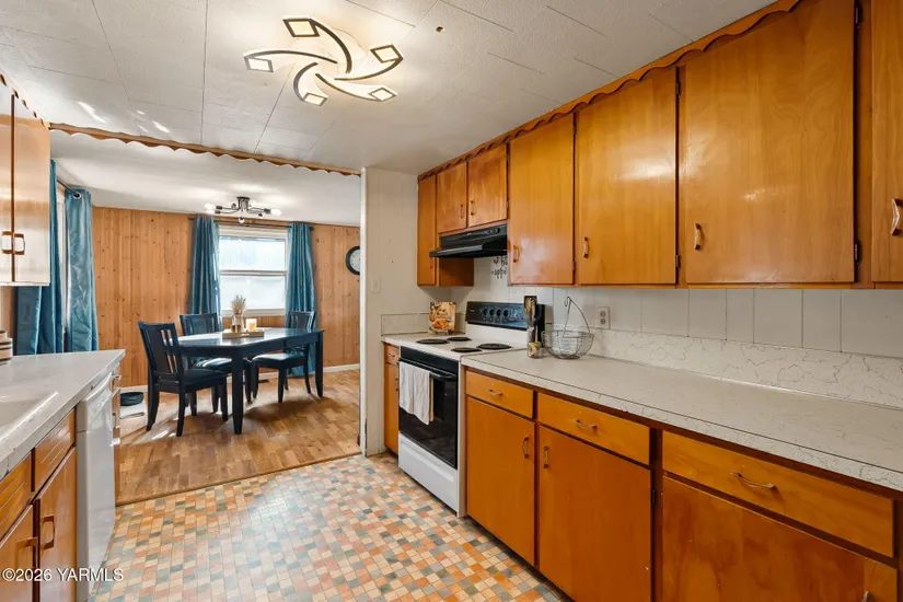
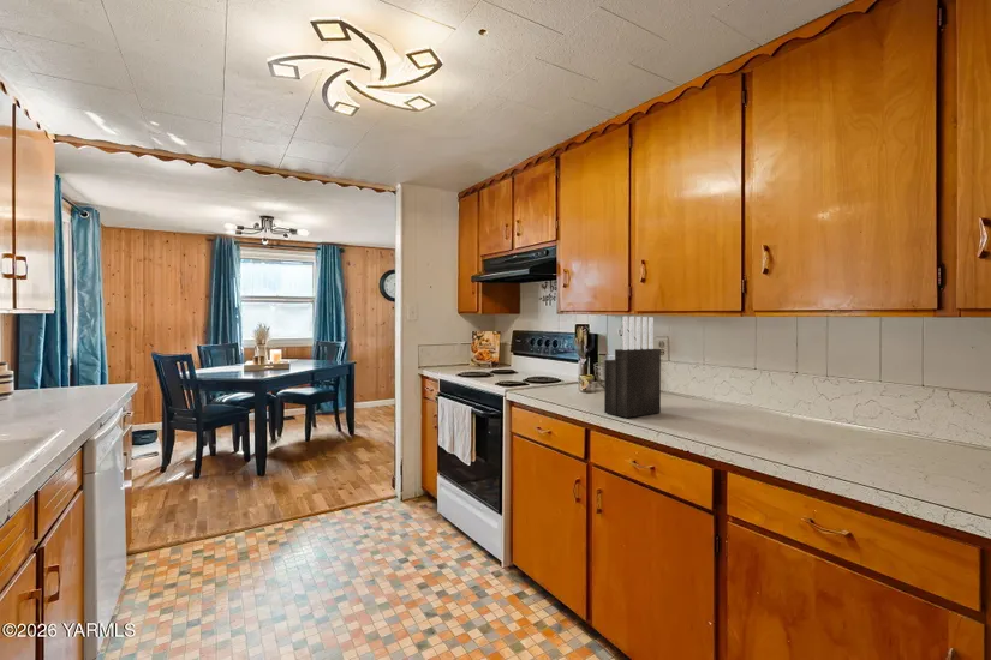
+ knife block [603,316,662,419]
